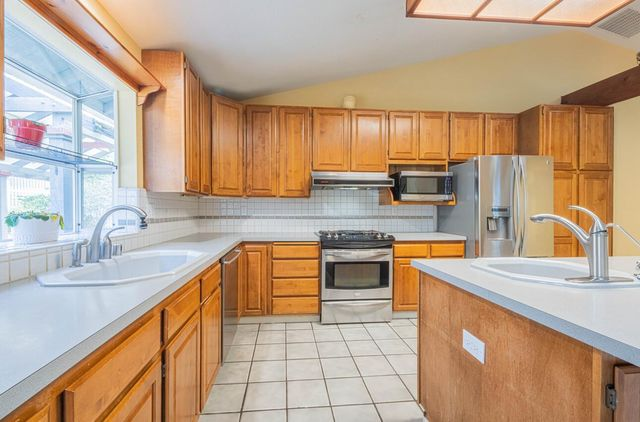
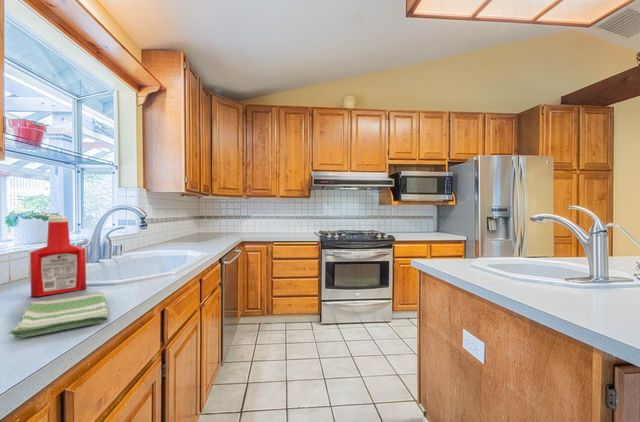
+ soap bottle [29,216,87,298]
+ dish towel [7,291,109,339]
